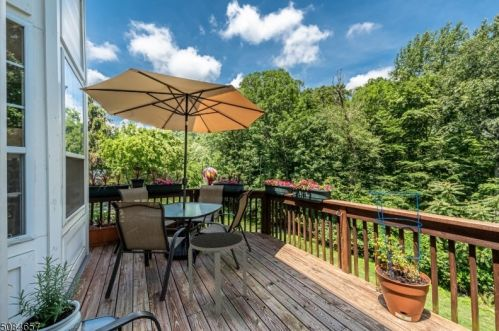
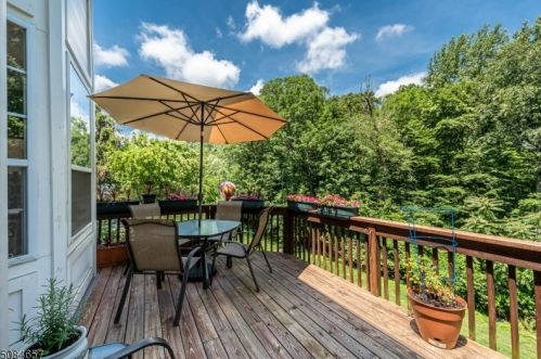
- side table [187,231,248,316]
